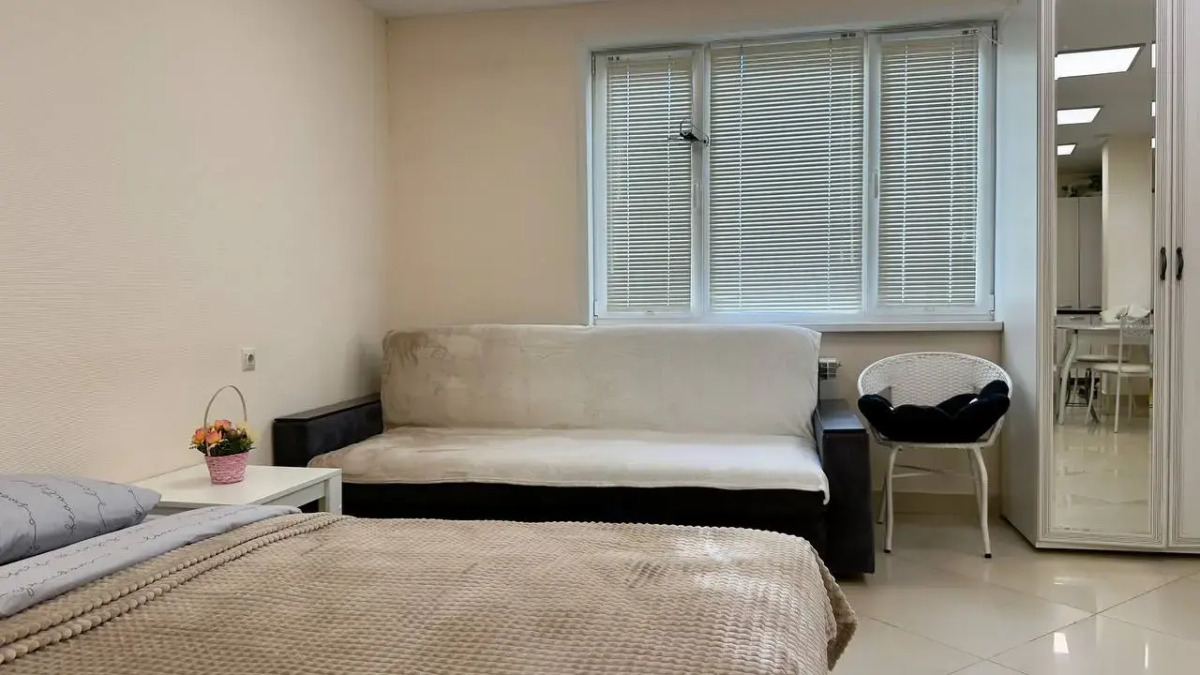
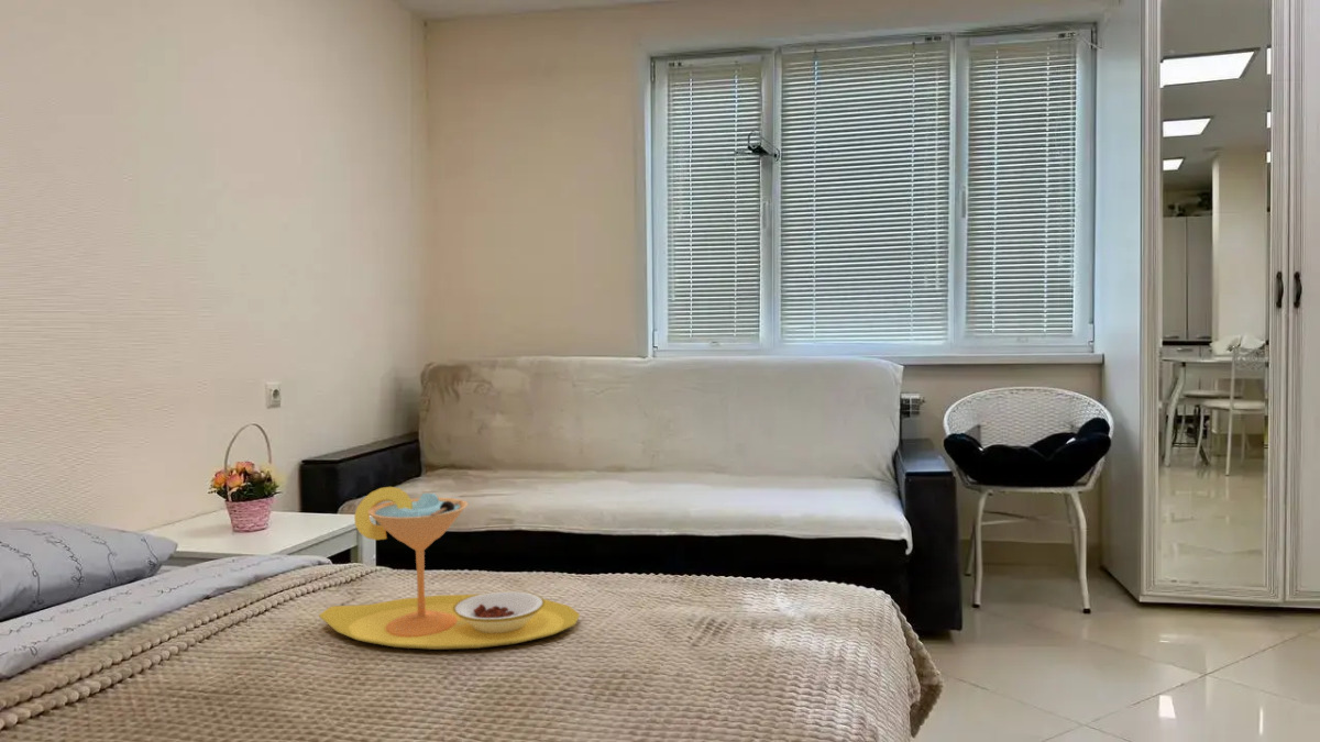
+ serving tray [318,486,581,651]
